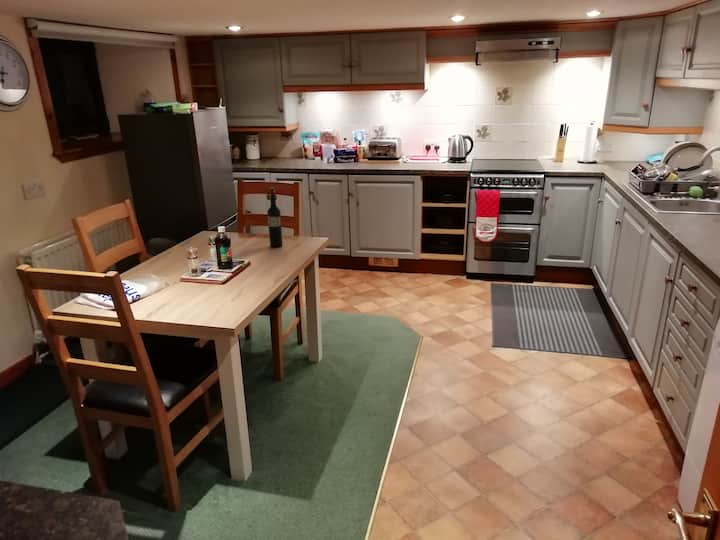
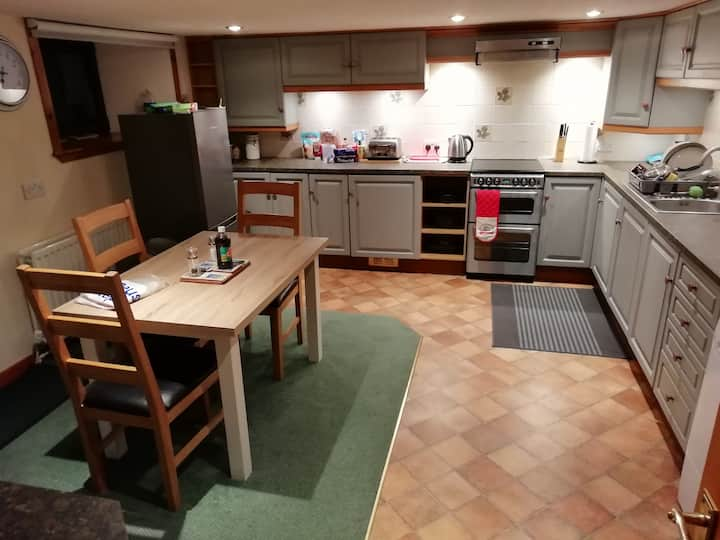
- wine bottle [266,187,284,248]
